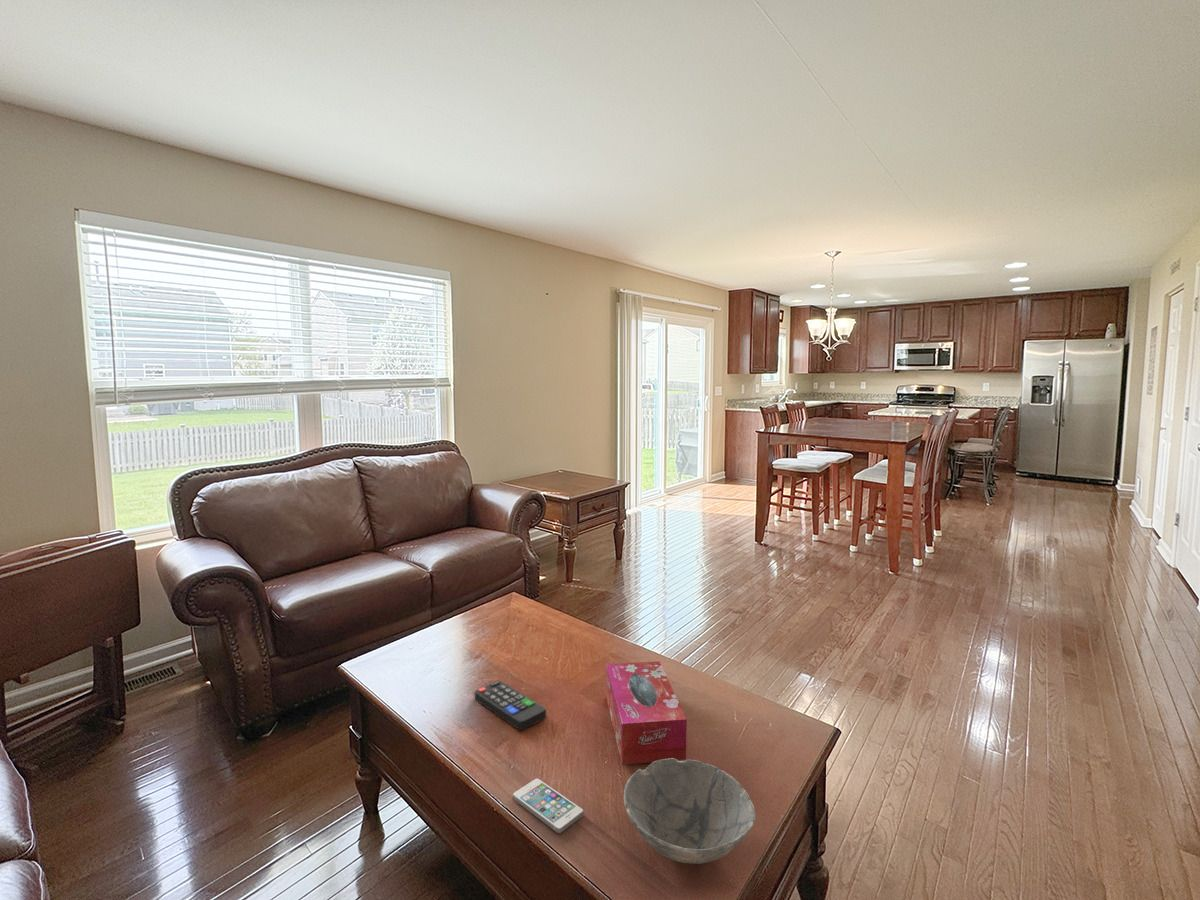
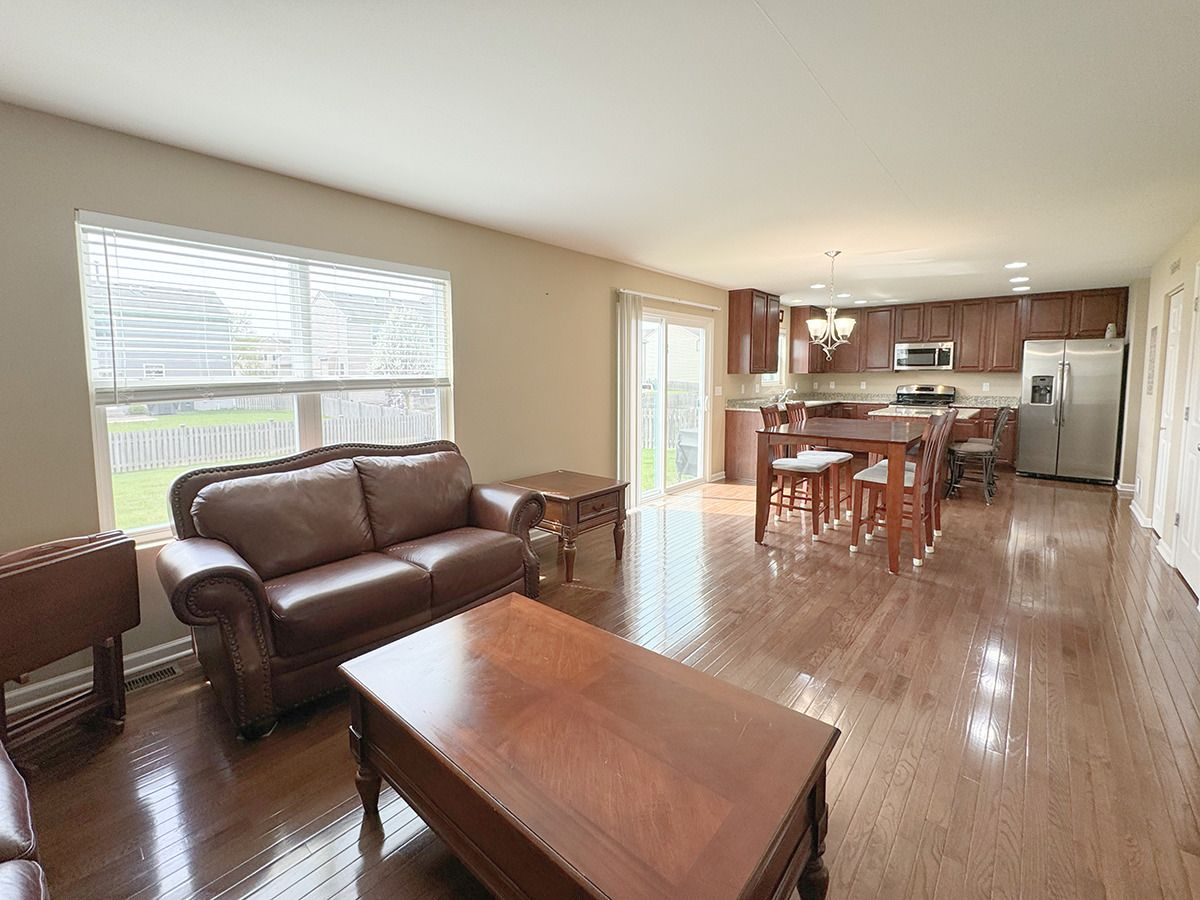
- smartphone [512,778,585,834]
- bowl [623,758,756,865]
- tissue box [605,660,688,765]
- remote control [474,680,547,731]
